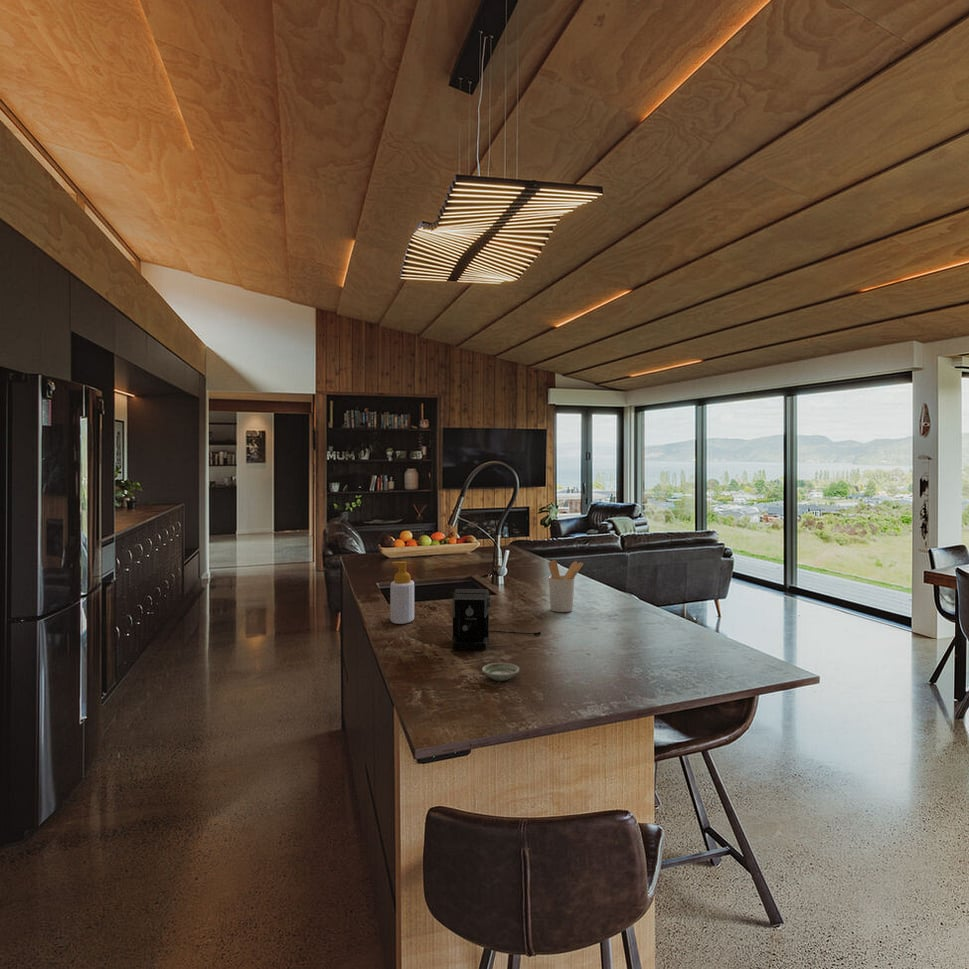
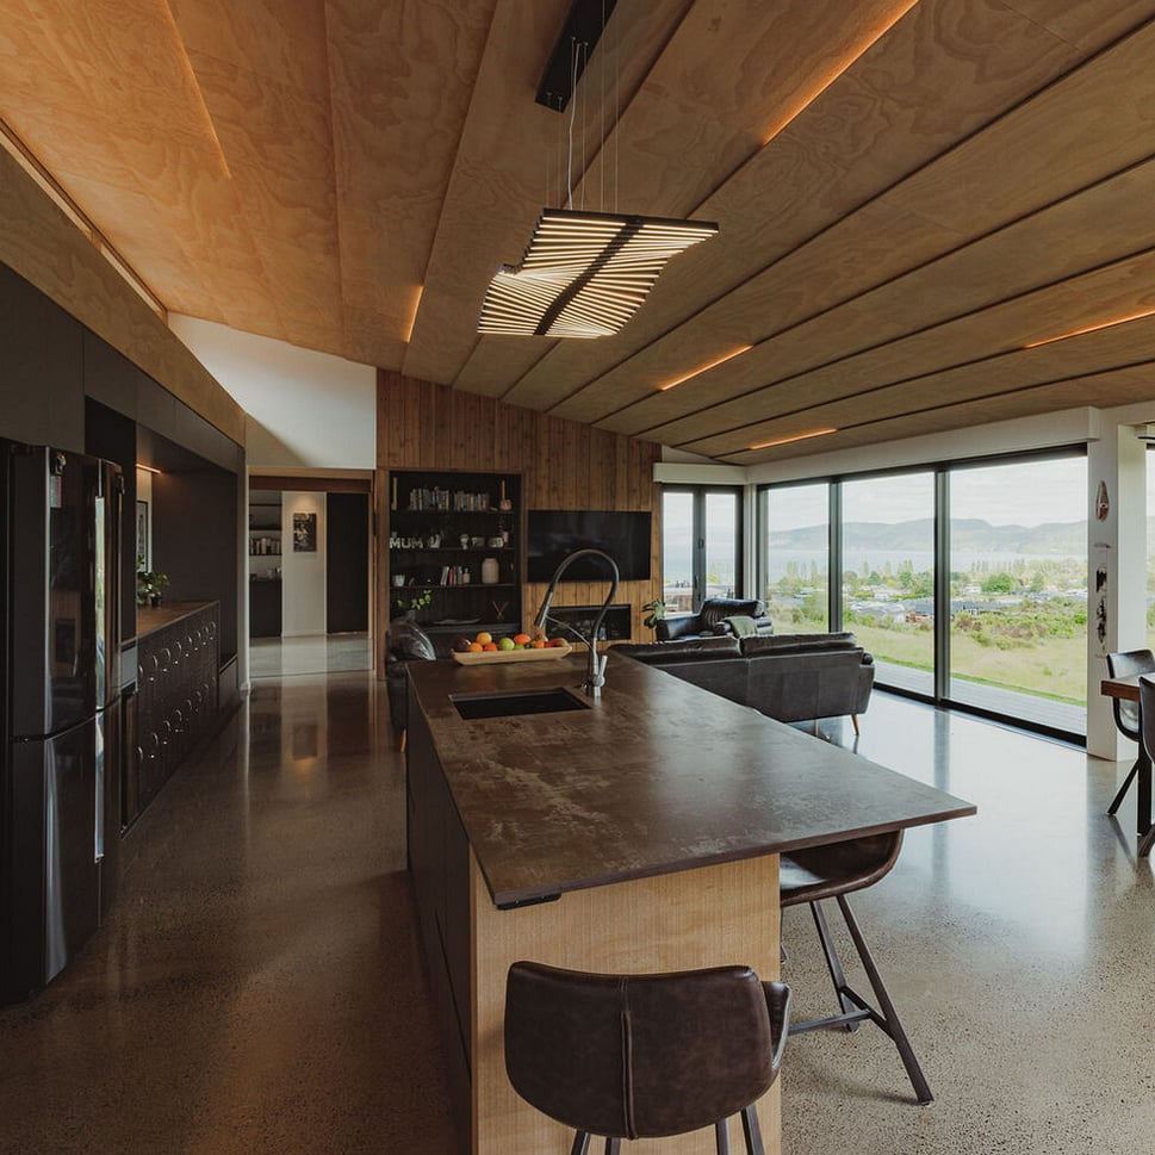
- coffee maker [451,588,542,651]
- saucer [481,662,520,682]
- utensil holder [547,559,584,613]
- soap bottle [389,561,415,625]
